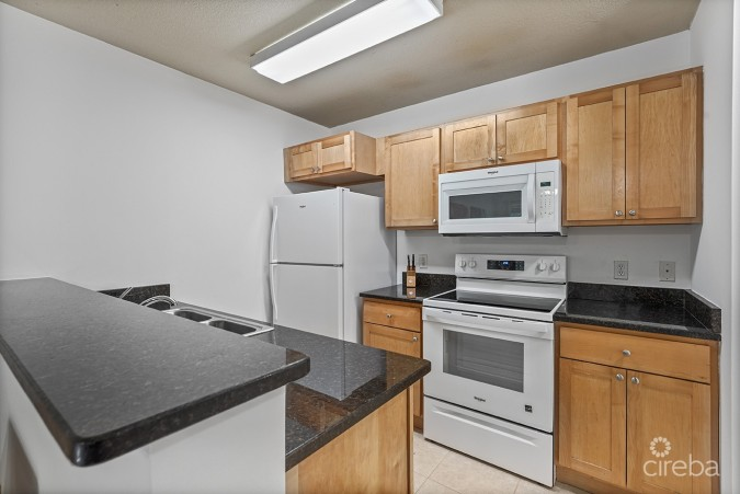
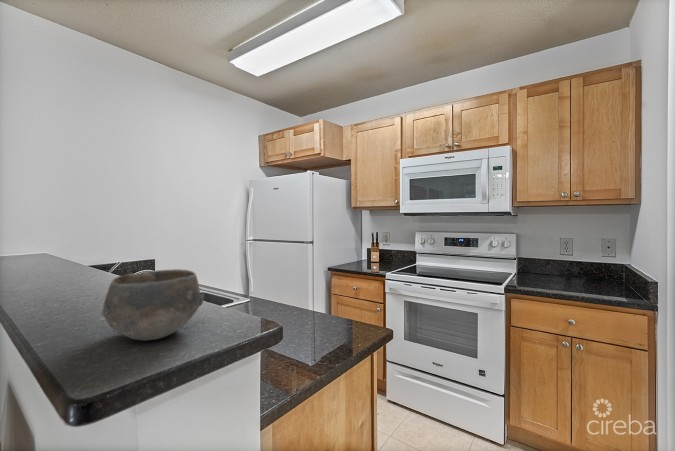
+ bowl [100,268,204,342]
